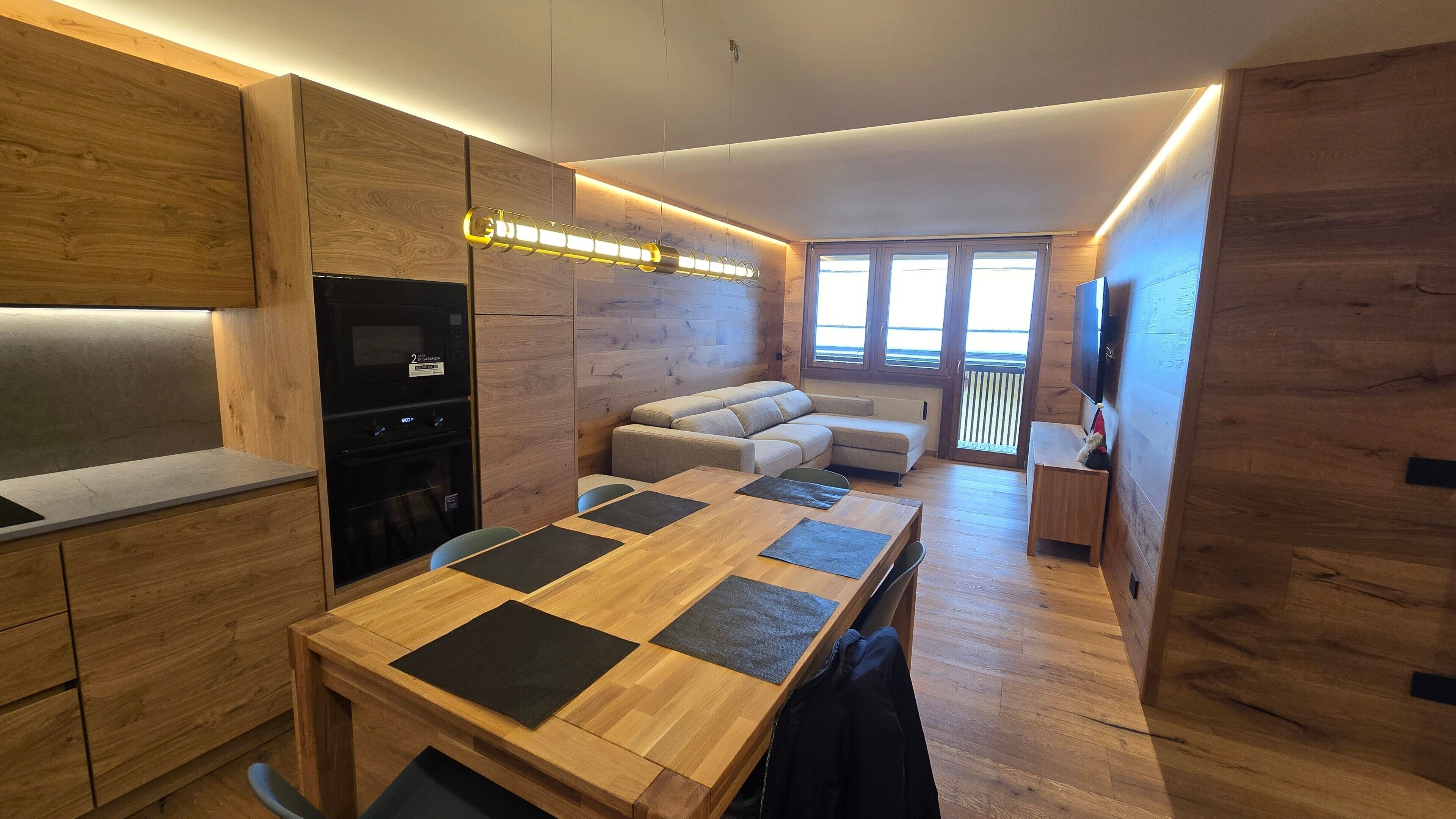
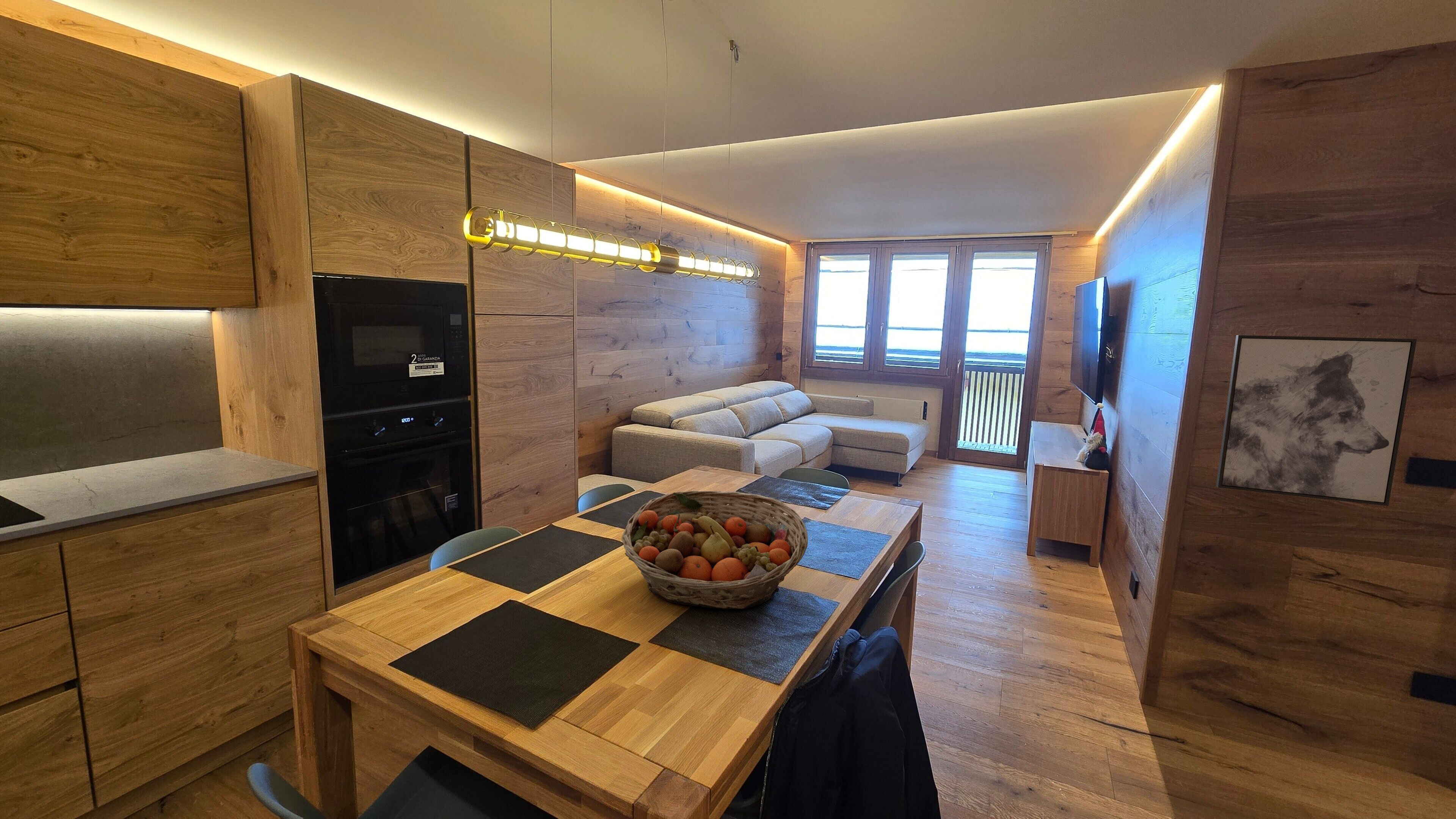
+ fruit basket [621,490,808,609]
+ wall art [1216,335,1417,506]
